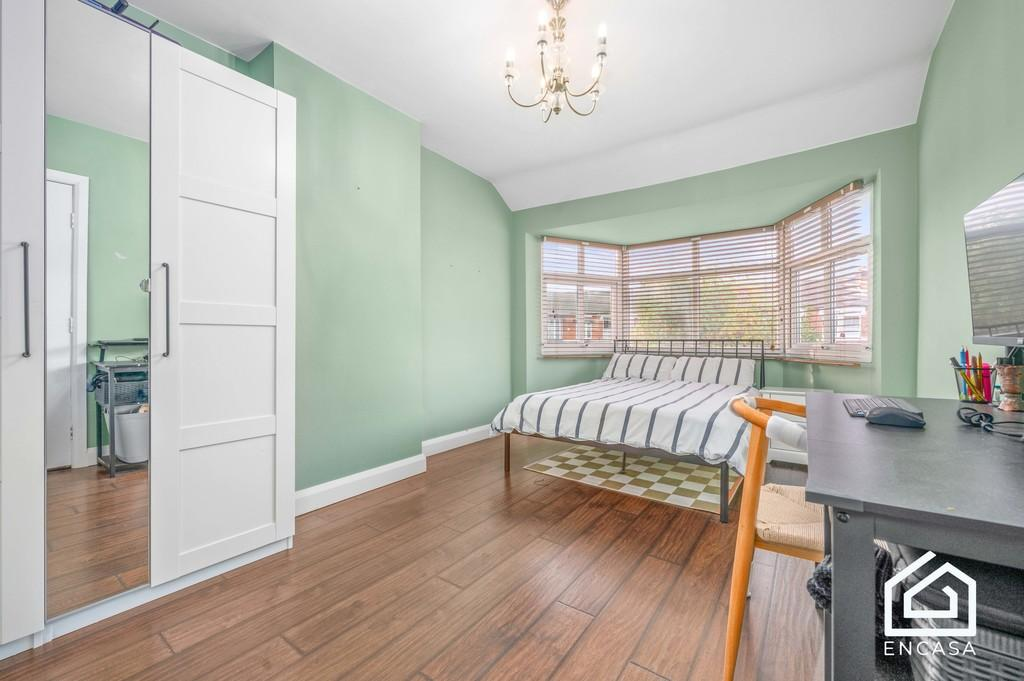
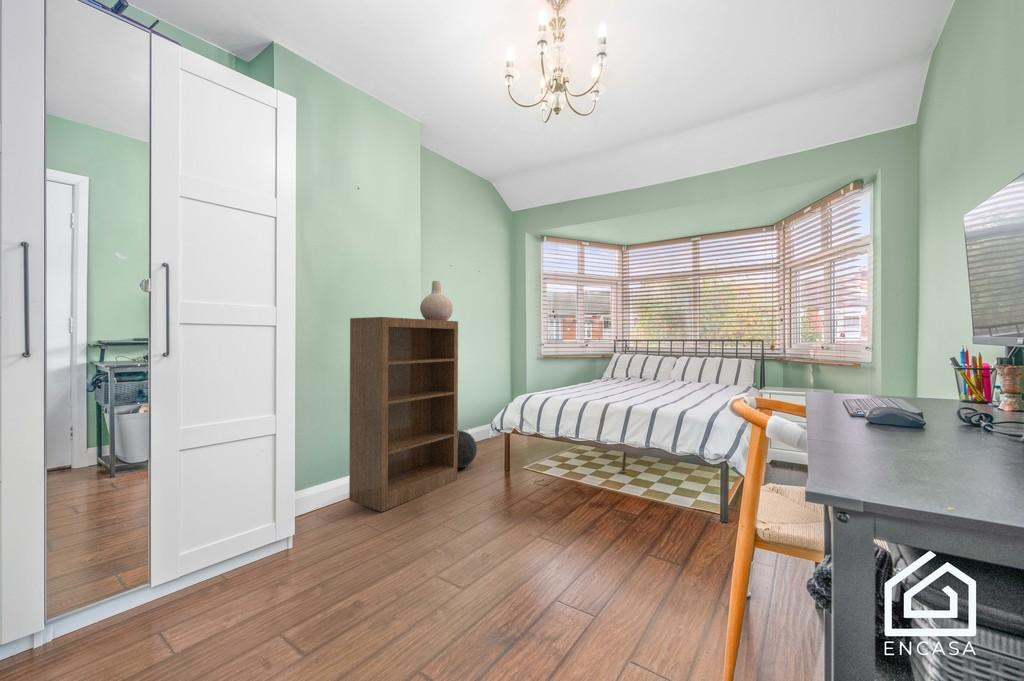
+ vase [419,280,454,321]
+ bookshelf [348,316,459,513]
+ ball [457,430,478,469]
